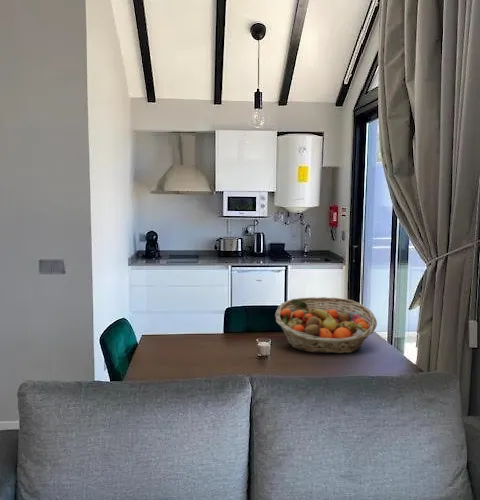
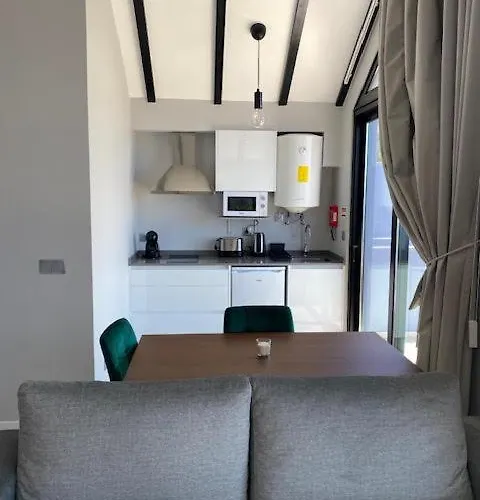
- fruit basket [274,296,378,354]
